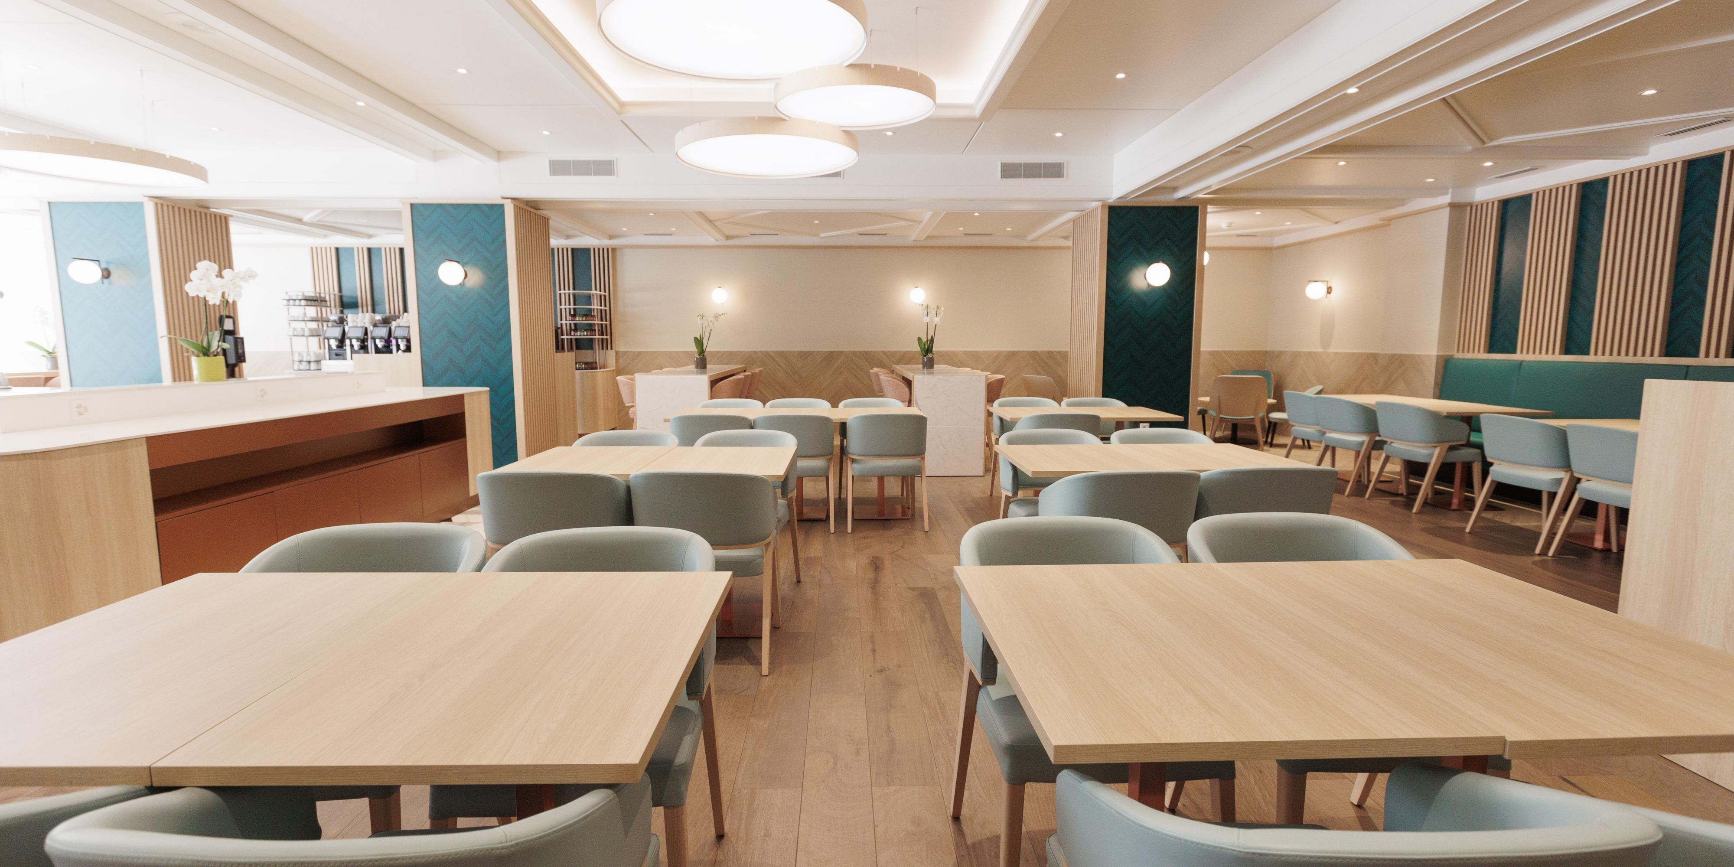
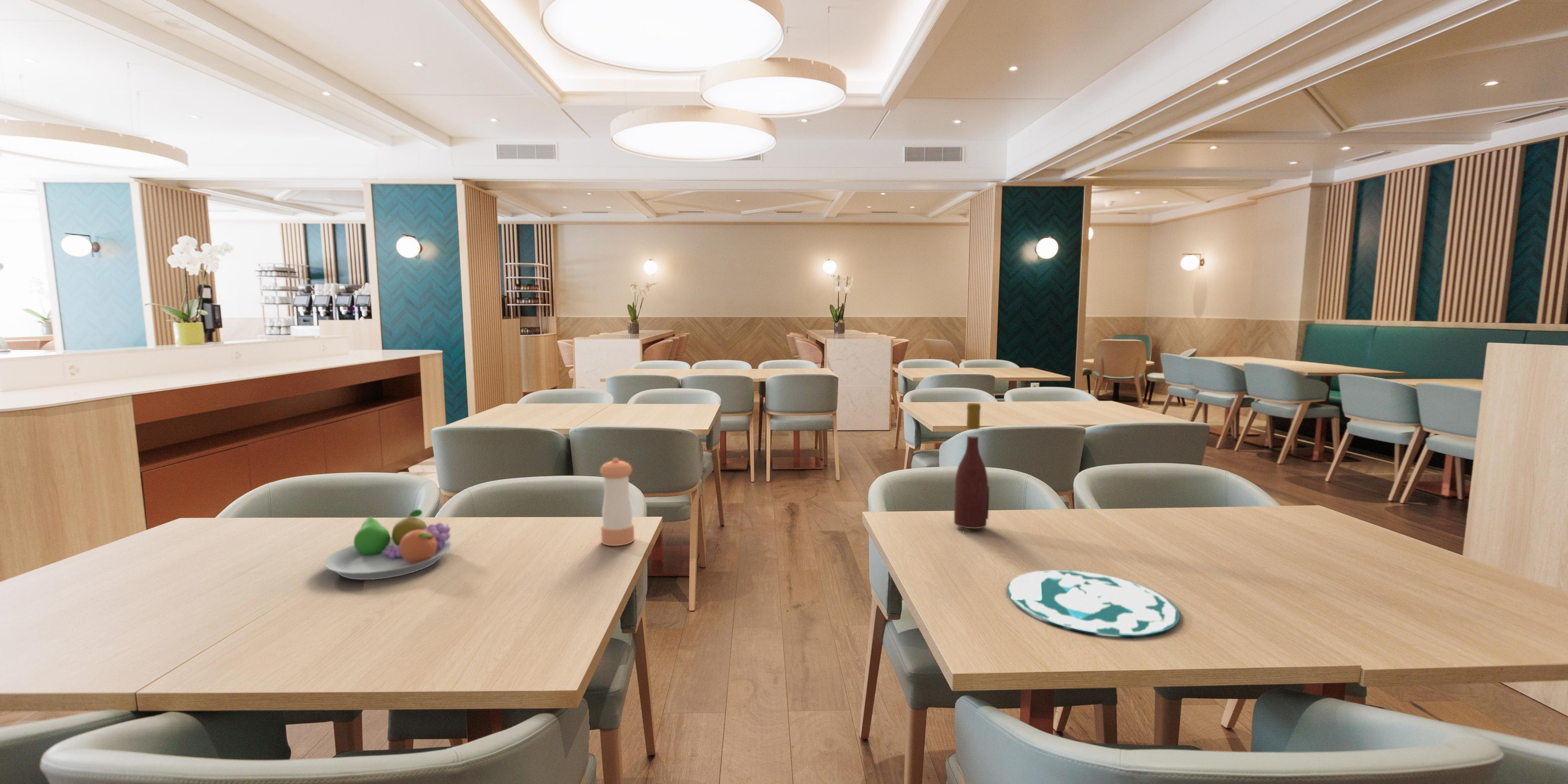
+ fruit bowl [324,509,452,580]
+ pepper shaker [599,457,635,546]
+ plate [1007,570,1180,636]
+ wine bottle [953,403,990,532]
